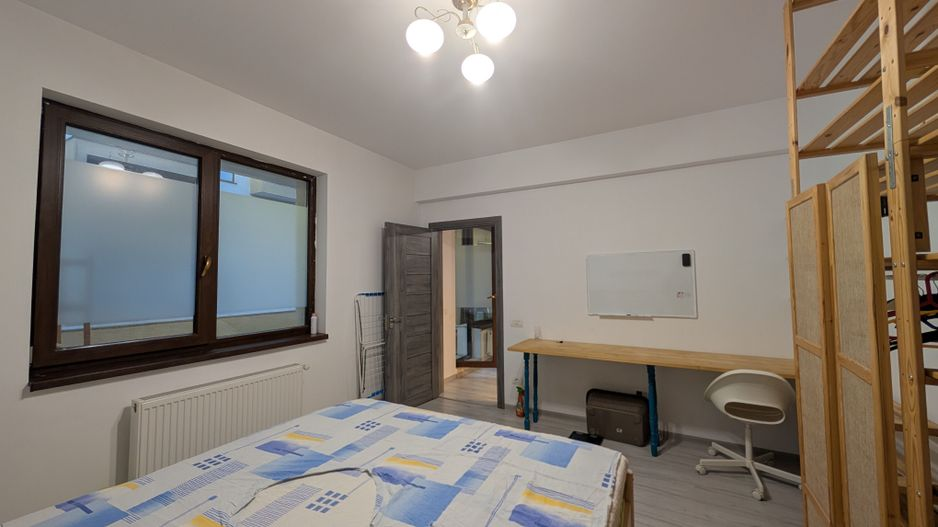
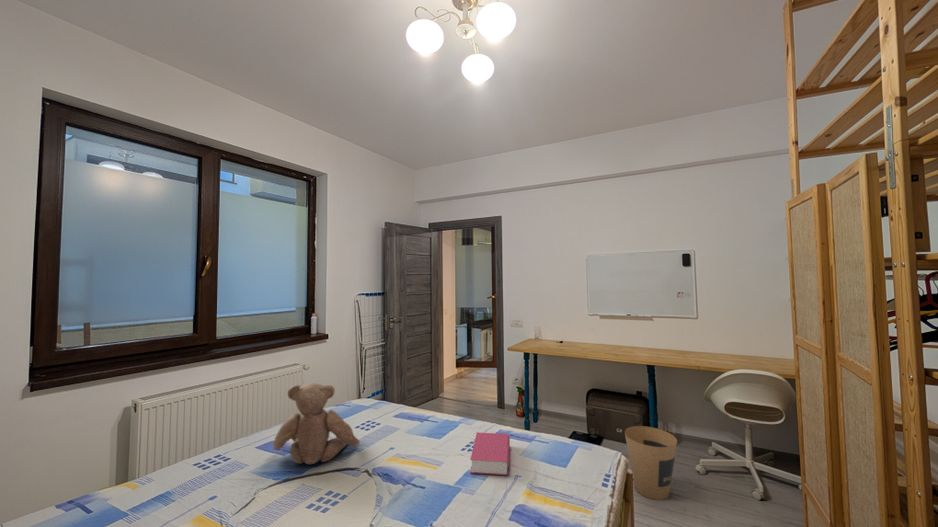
+ teddy bear [272,383,361,465]
+ trash can [624,425,678,501]
+ book [469,431,511,476]
